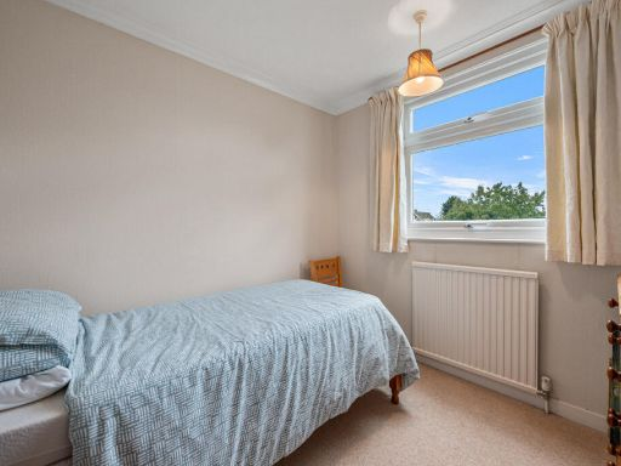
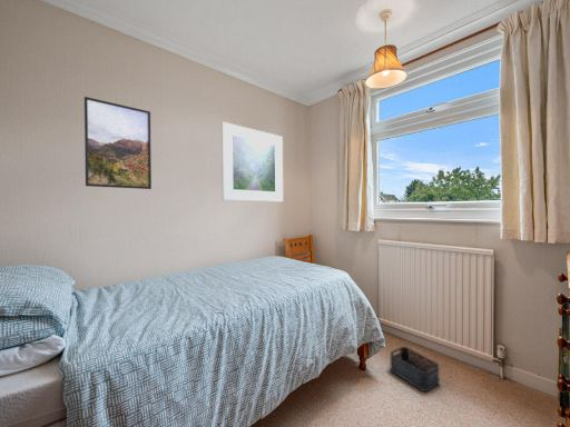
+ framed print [220,121,284,202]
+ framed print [83,96,153,190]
+ storage bin [389,346,440,393]
